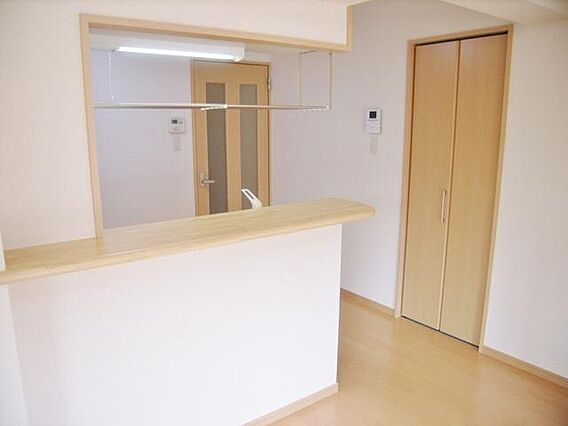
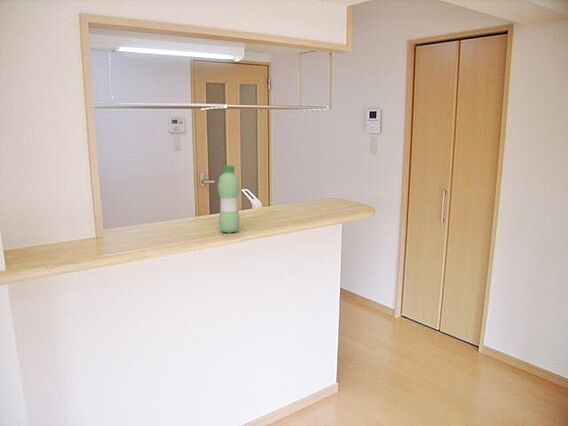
+ water bottle [217,165,241,234]
